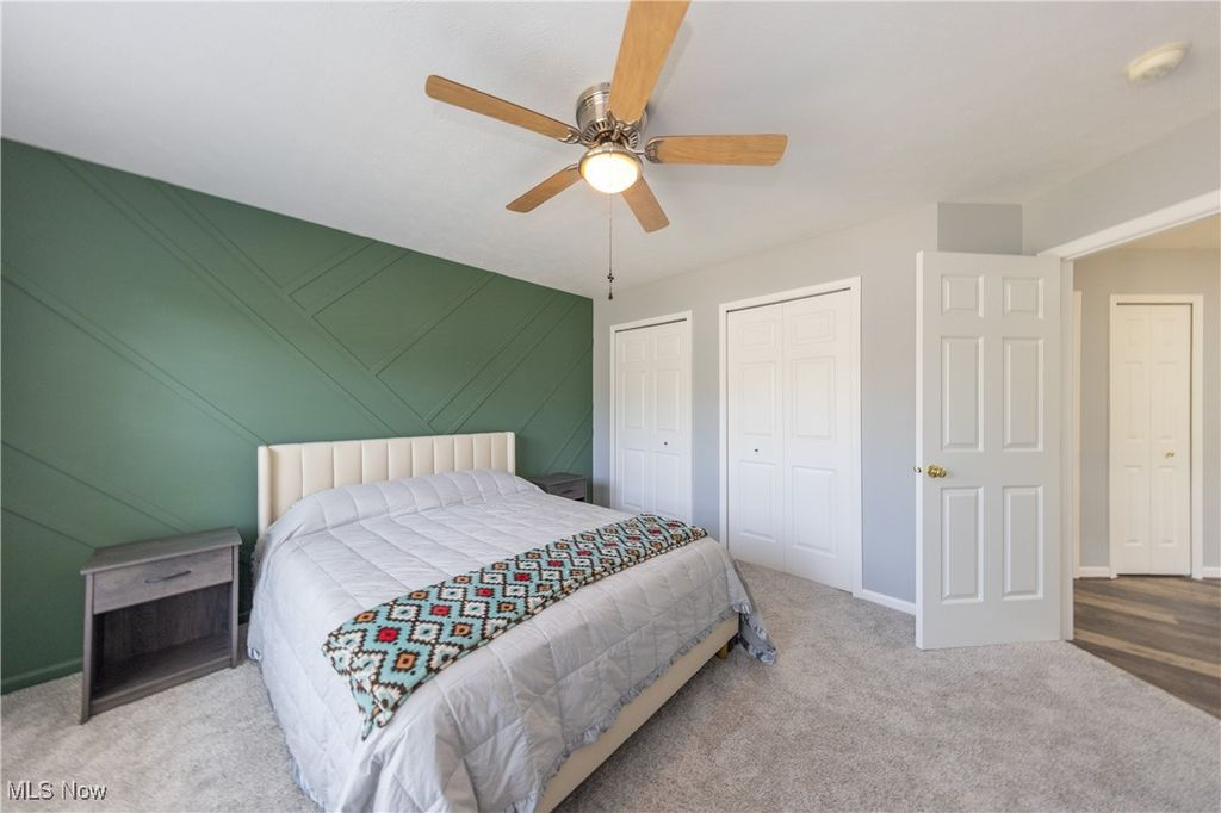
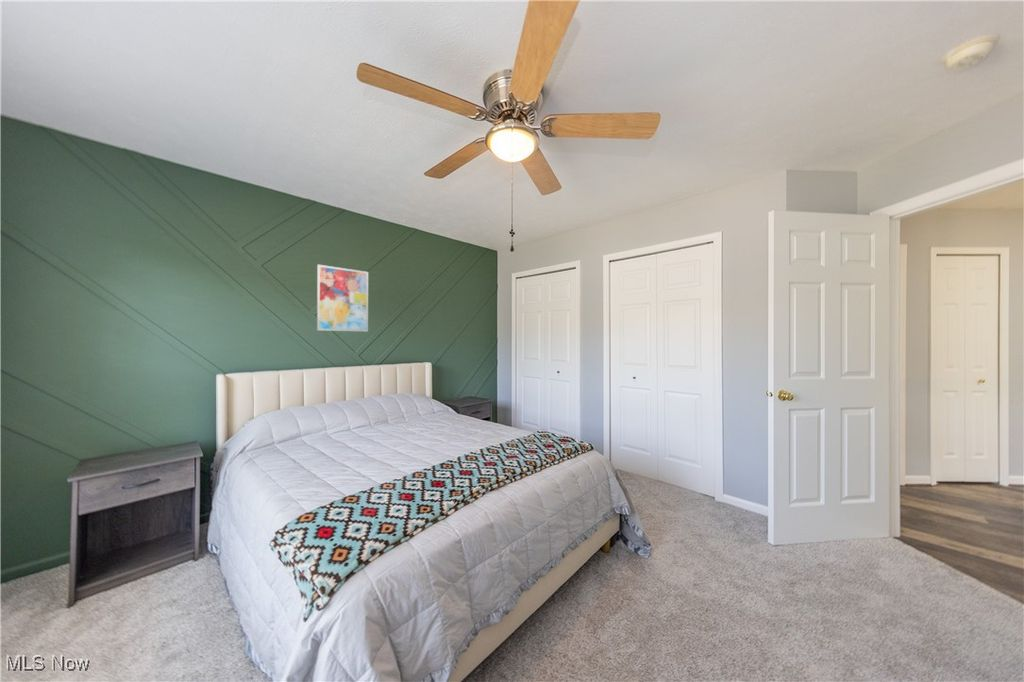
+ wall art [316,264,369,333]
